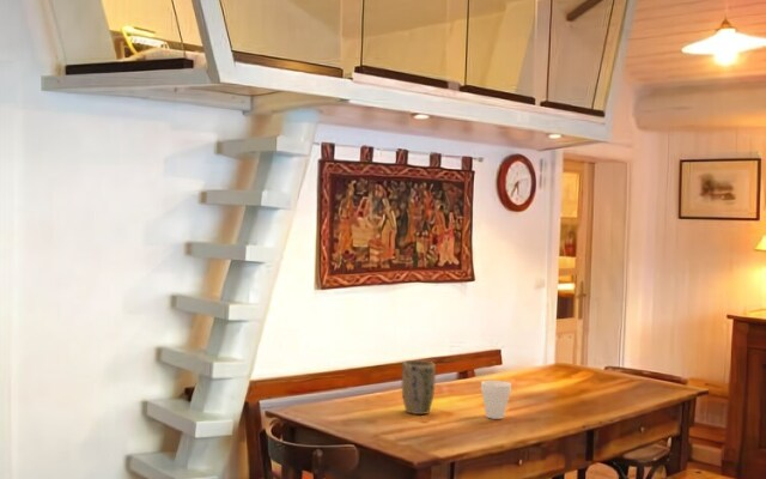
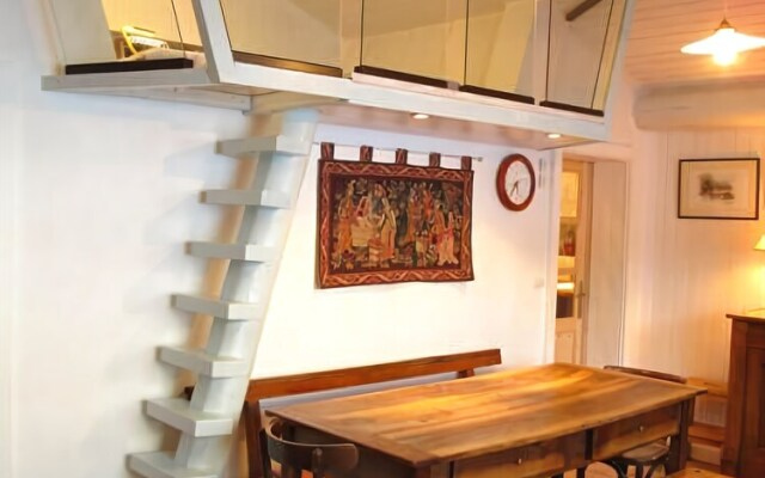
- plant pot [401,359,437,416]
- cup [480,380,512,420]
